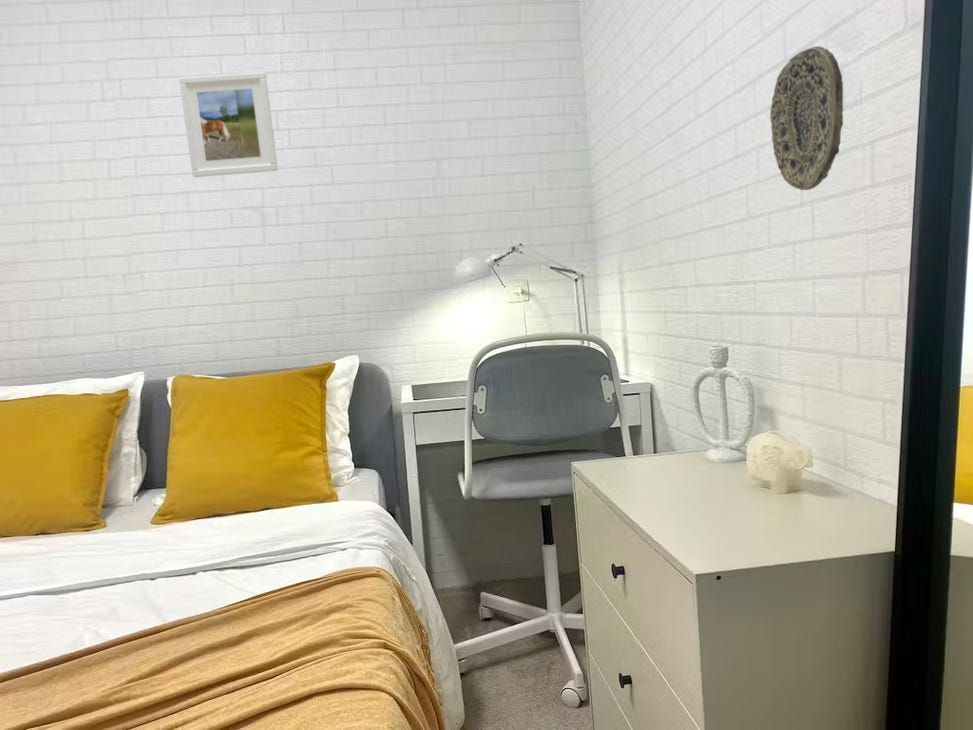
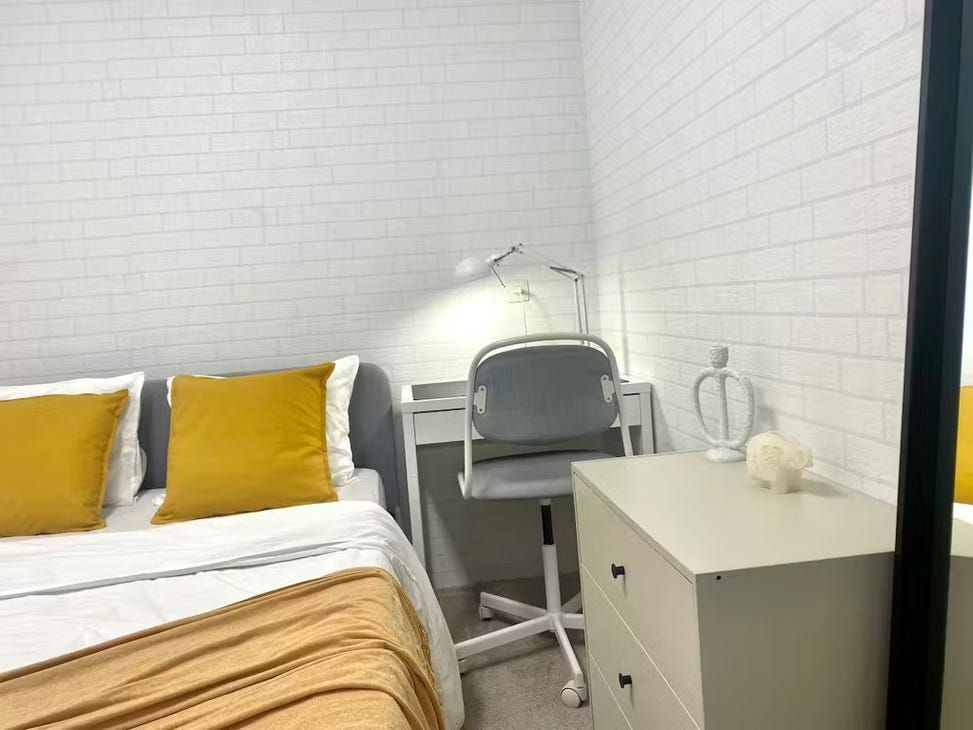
- decorative plate [769,45,844,191]
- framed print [178,71,279,178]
